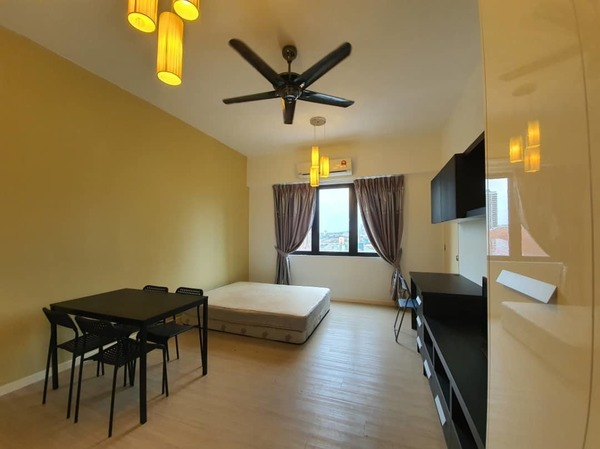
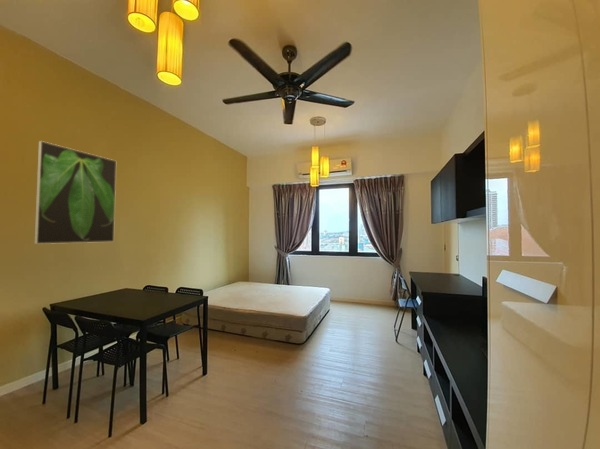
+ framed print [33,140,117,245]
